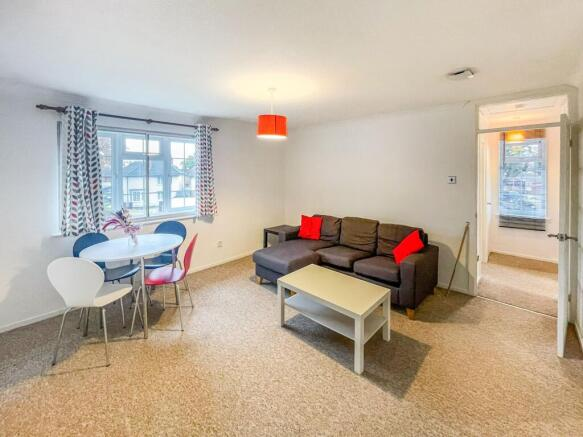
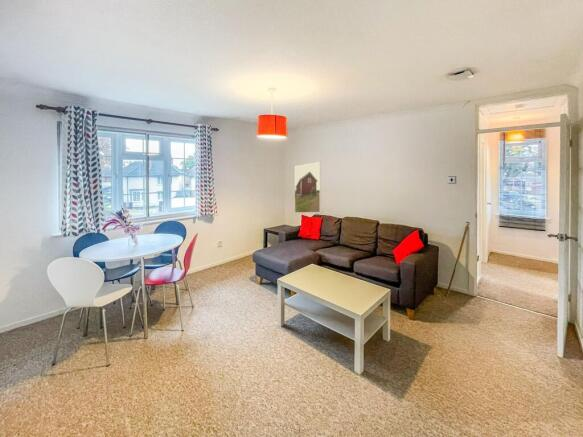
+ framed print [294,161,322,214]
